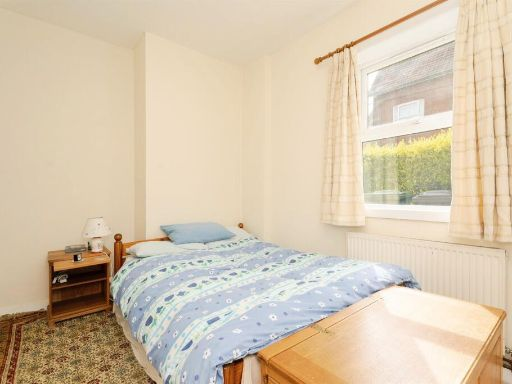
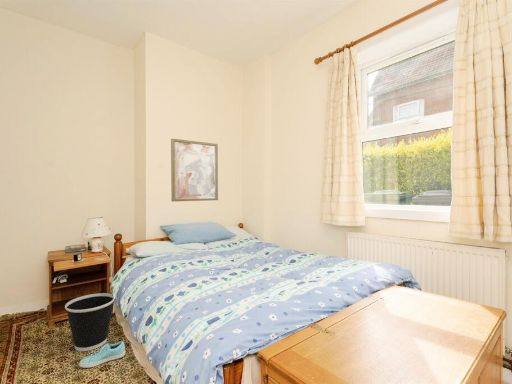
+ wall art [170,138,219,202]
+ wastebasket [64,292,115,352]
+ sneaker [78,340,127,369]
